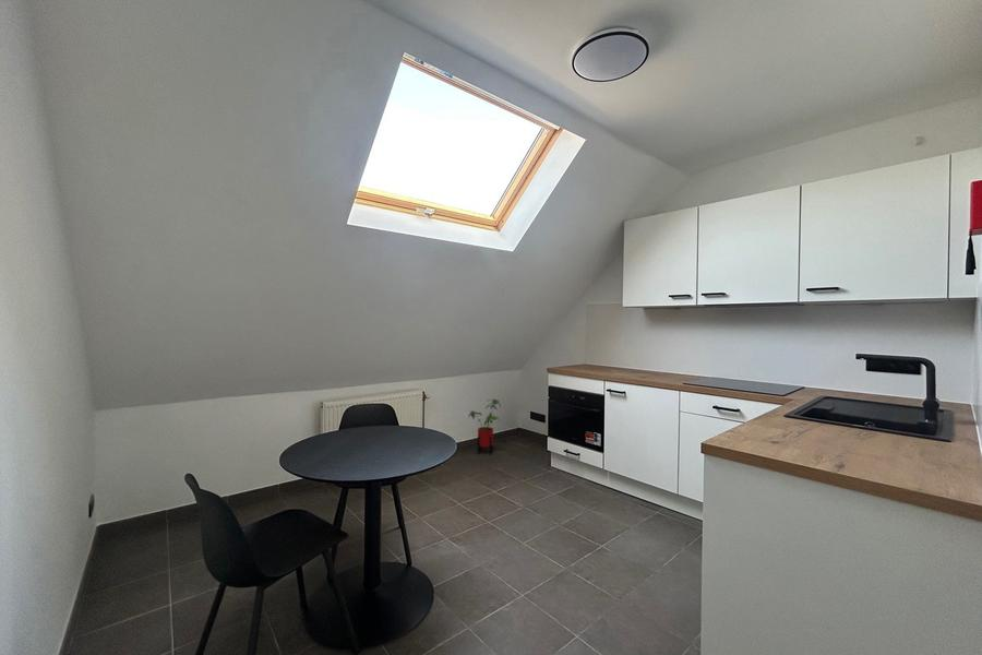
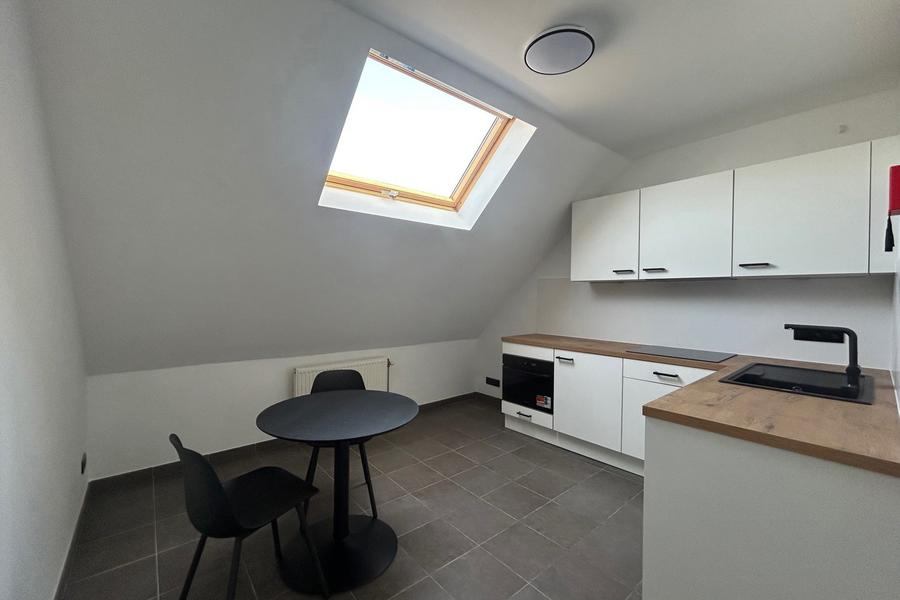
- house plant [468,397,502,456]
